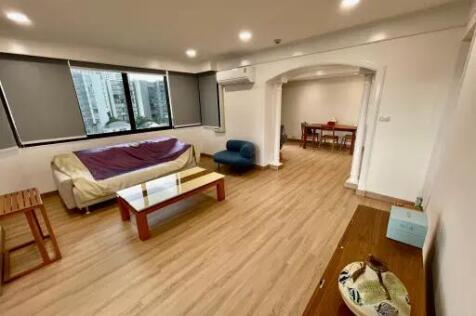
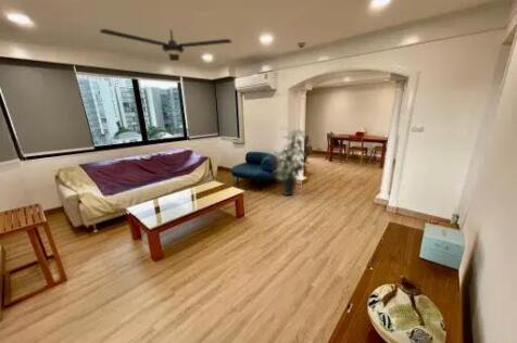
+ indoor plant [273,126,311,196]
+ ceiling fan [99,28,234,62]
